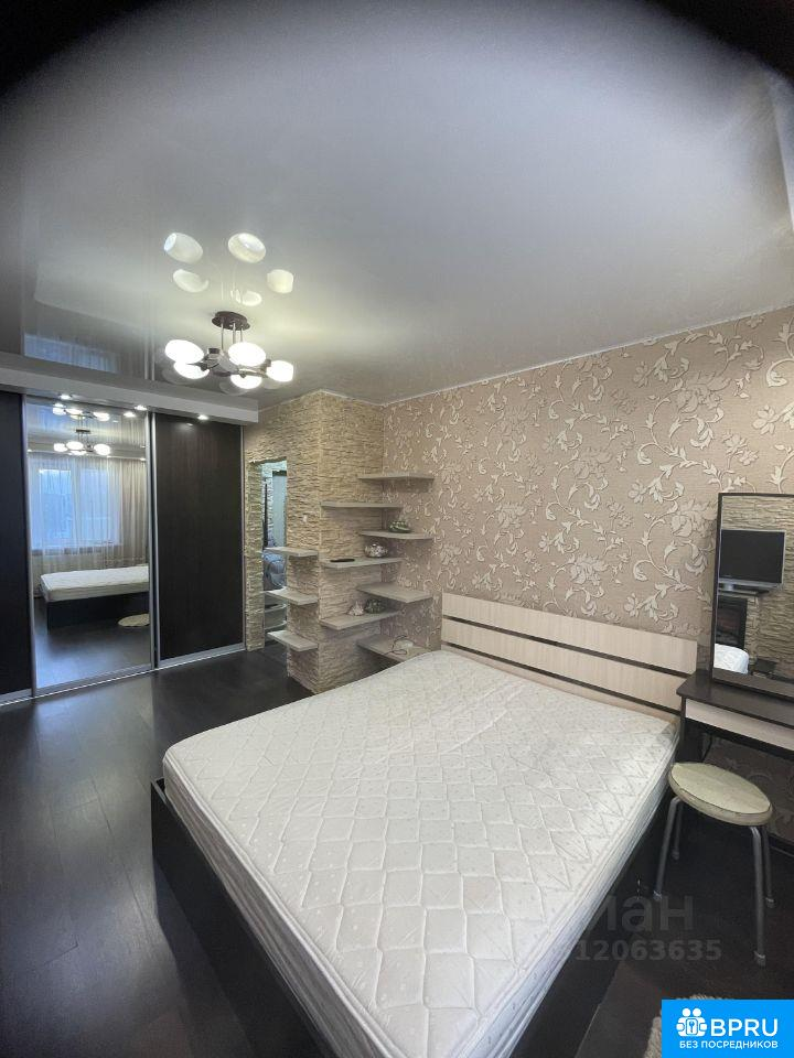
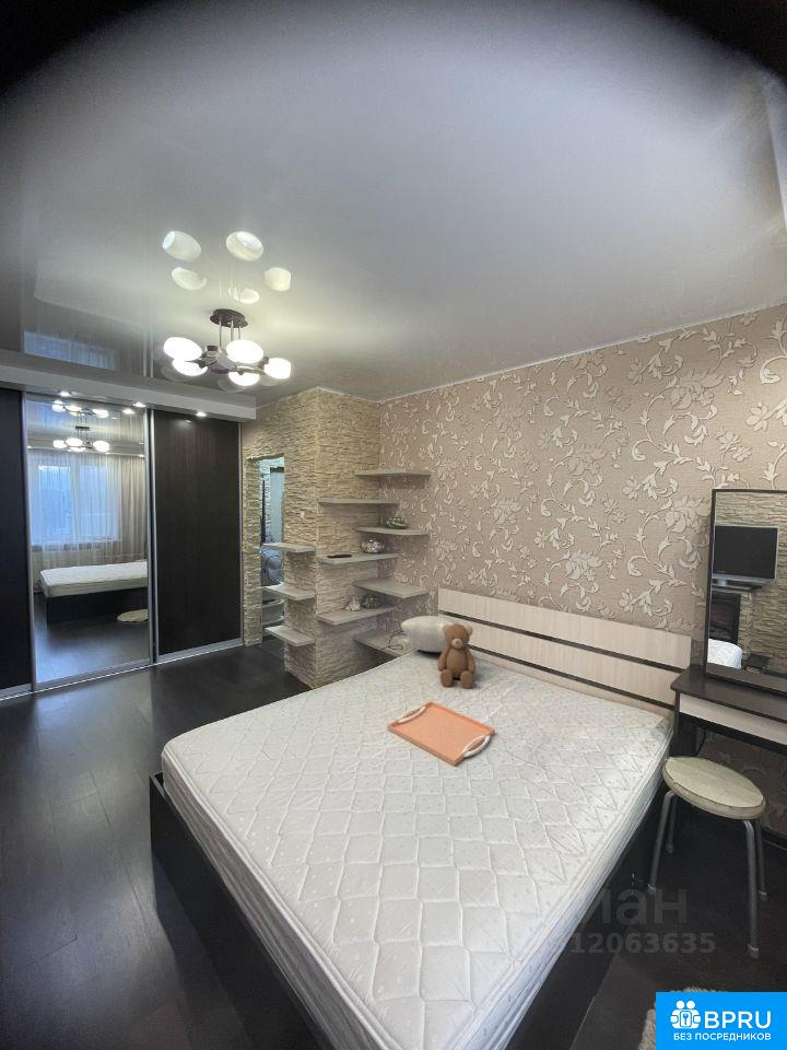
+ serving tray [387,700,496,767]
+ pillow [400,615,460,653]
+ teddy bear [436,623,477,690]
